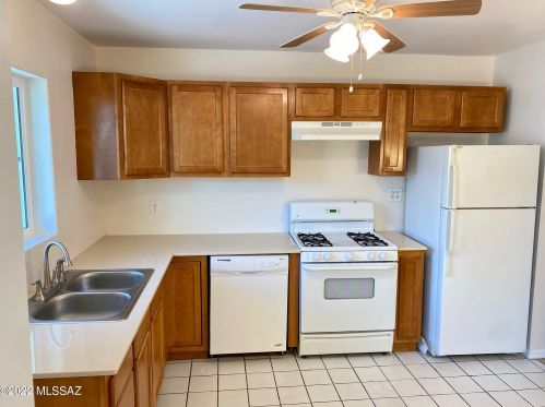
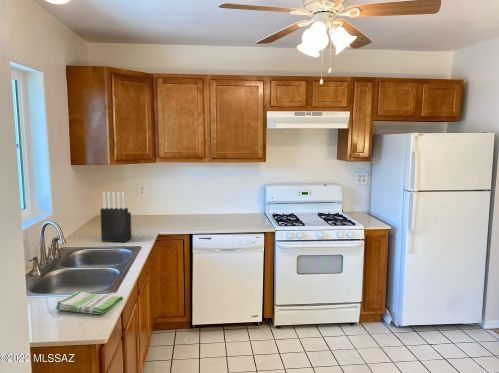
+ dish towel [55,290,124,315]
+ knife block [99,191,133,243]
